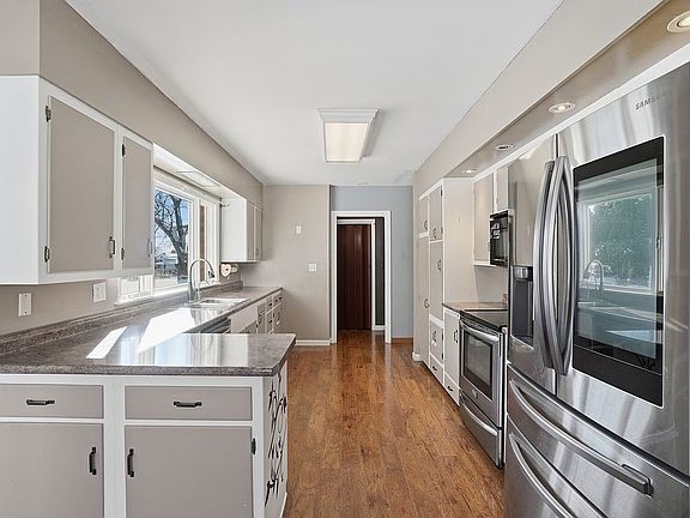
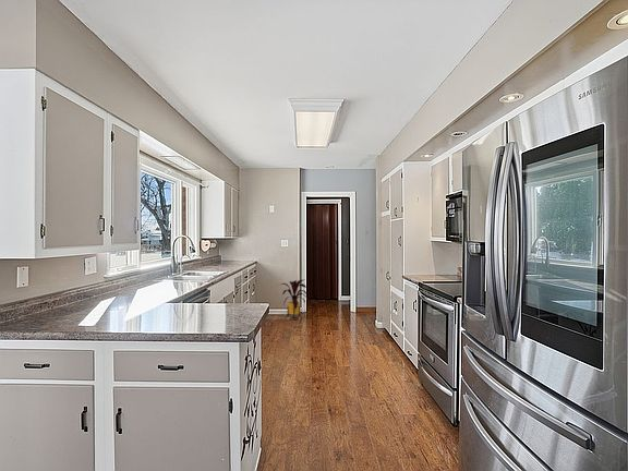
+ house plant [276,278,311,321]
